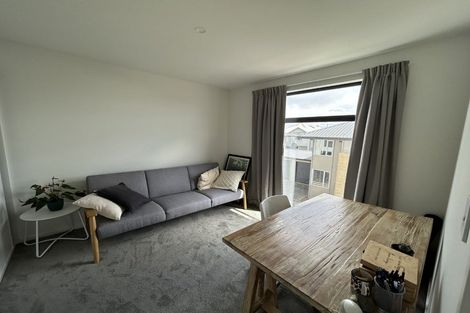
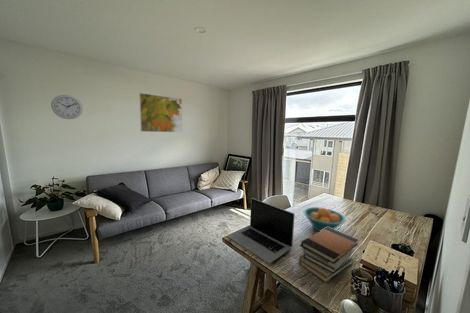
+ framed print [138,92,183,133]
+ laptop [227,197,296,265]
+ book stack [298,227,360,284]
+ fruit bowl [303,206,347,232]
+ wall clock [50,94,84,120]
